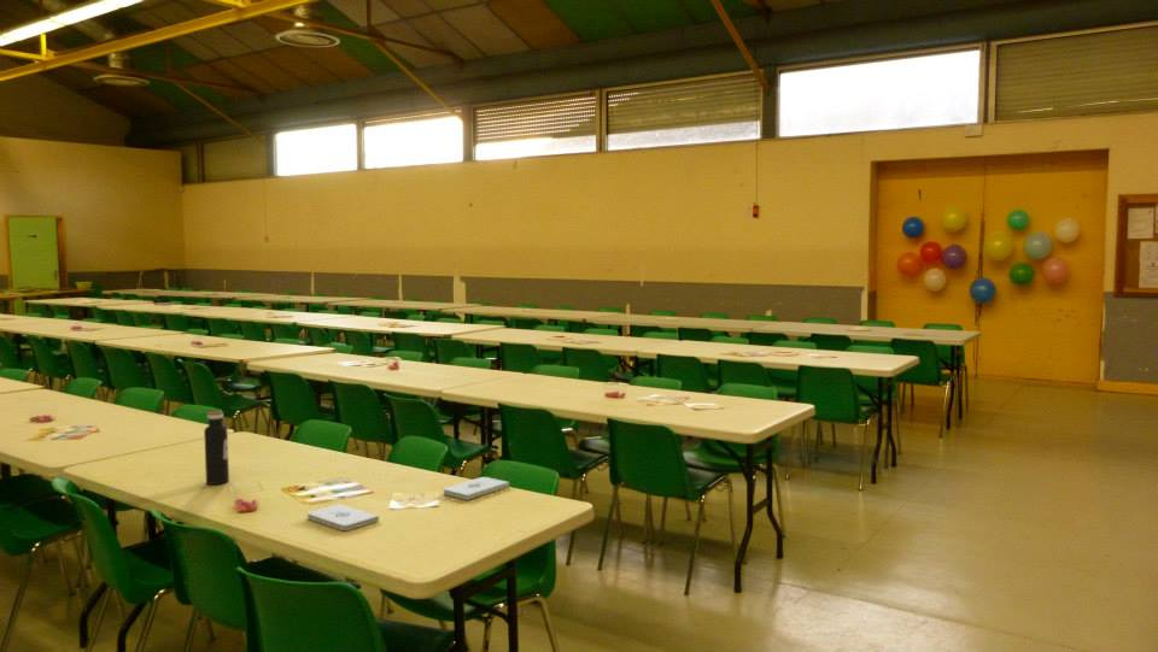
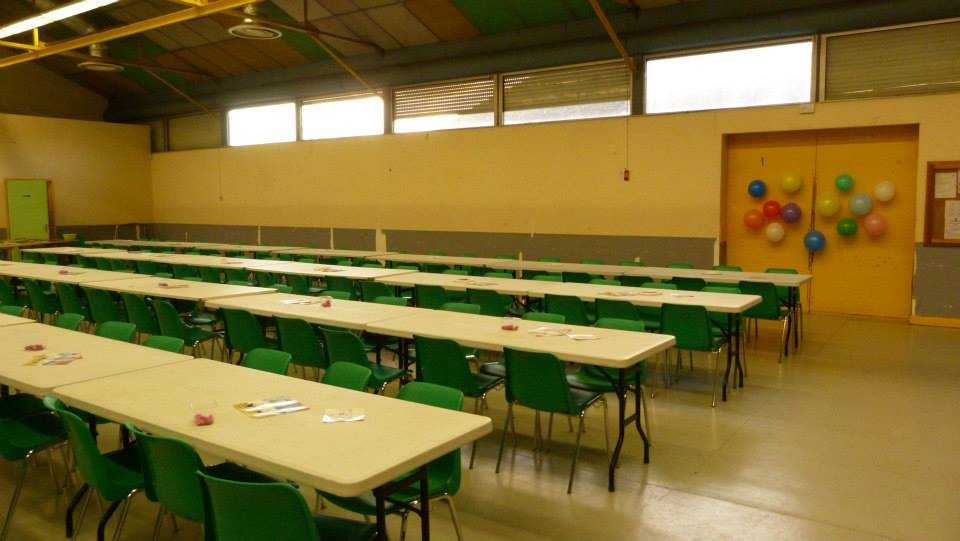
- water bottle [203,410,230,486]
- notepad [306,503,380,531]
- notepad [441,476,510,501]
